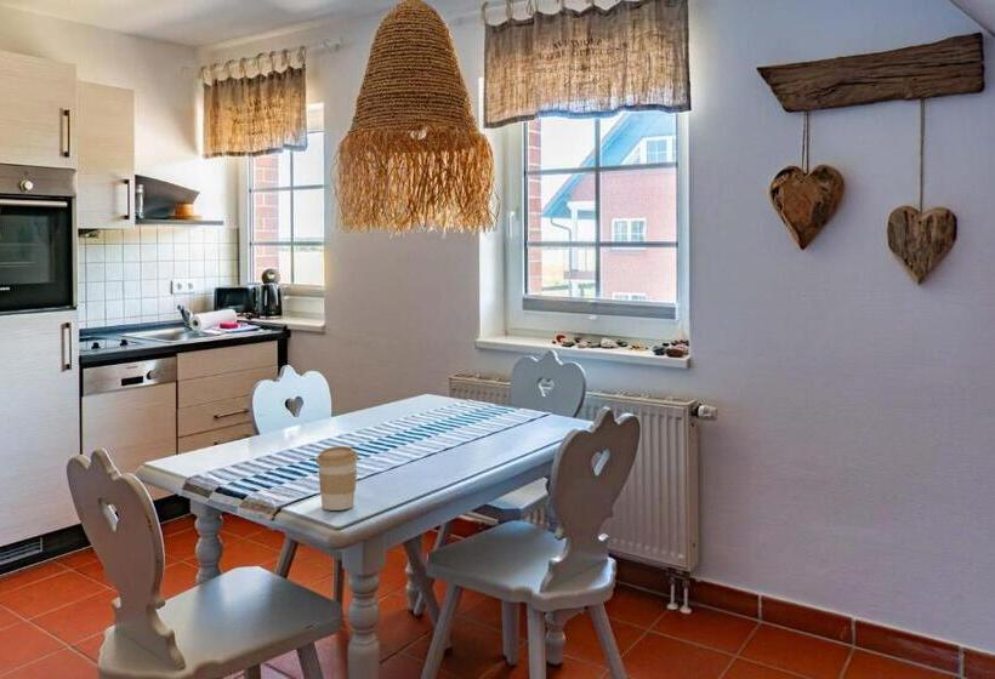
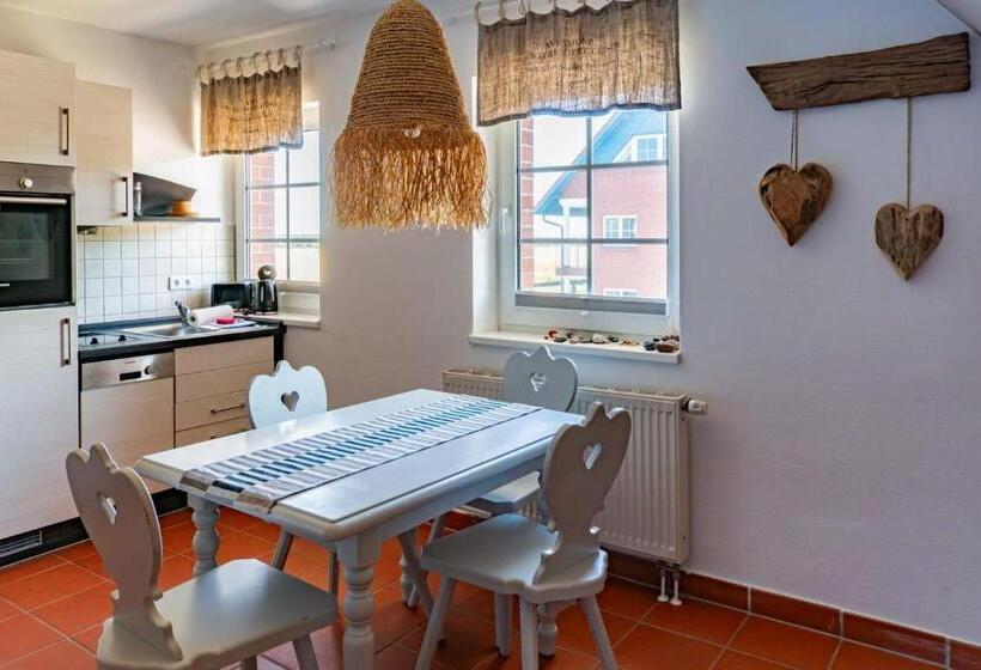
- coffee cup [315,445,359,512]
